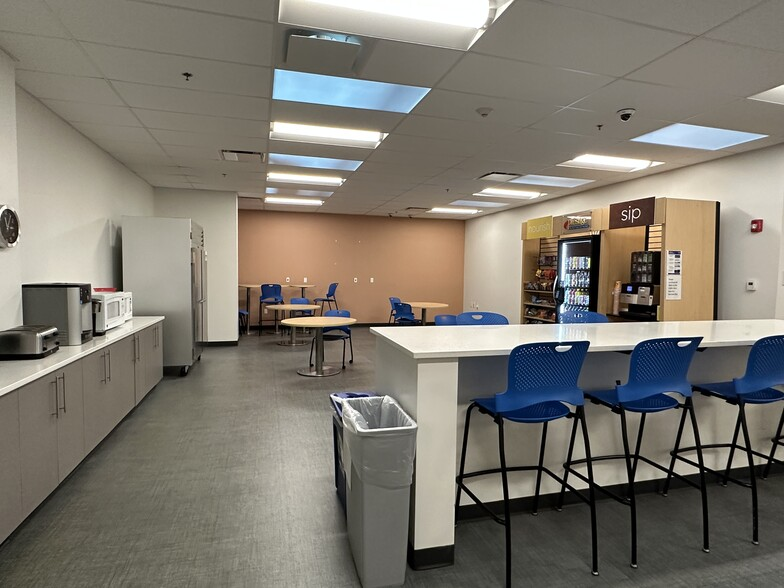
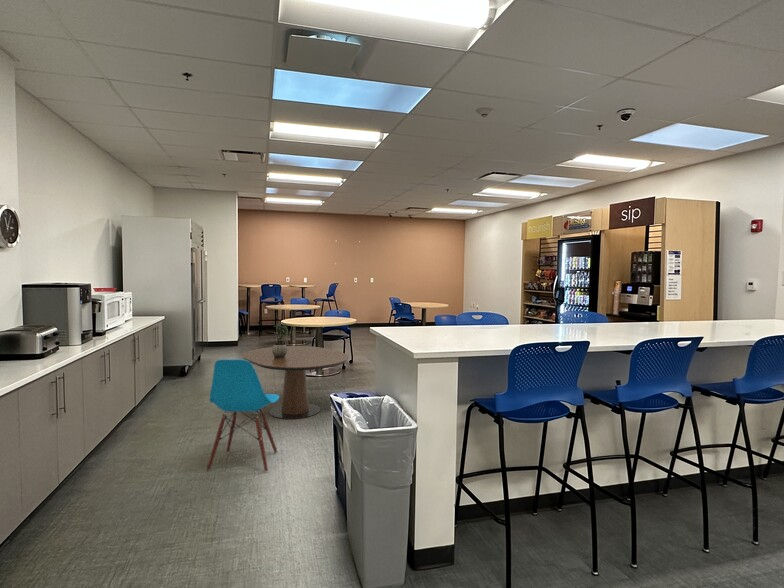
+ chair [206,358,280,473]
+ potted plant [272,321,295,358]
+ dining table [241,345,349,420]
